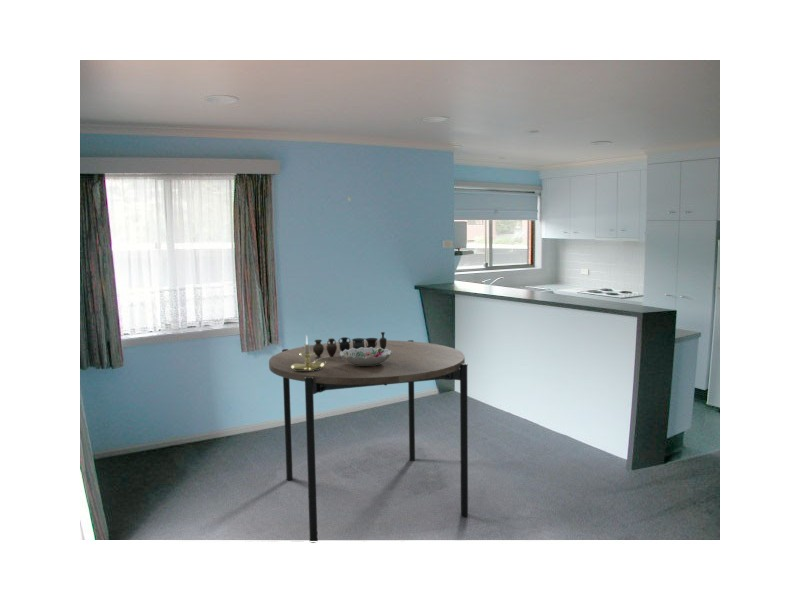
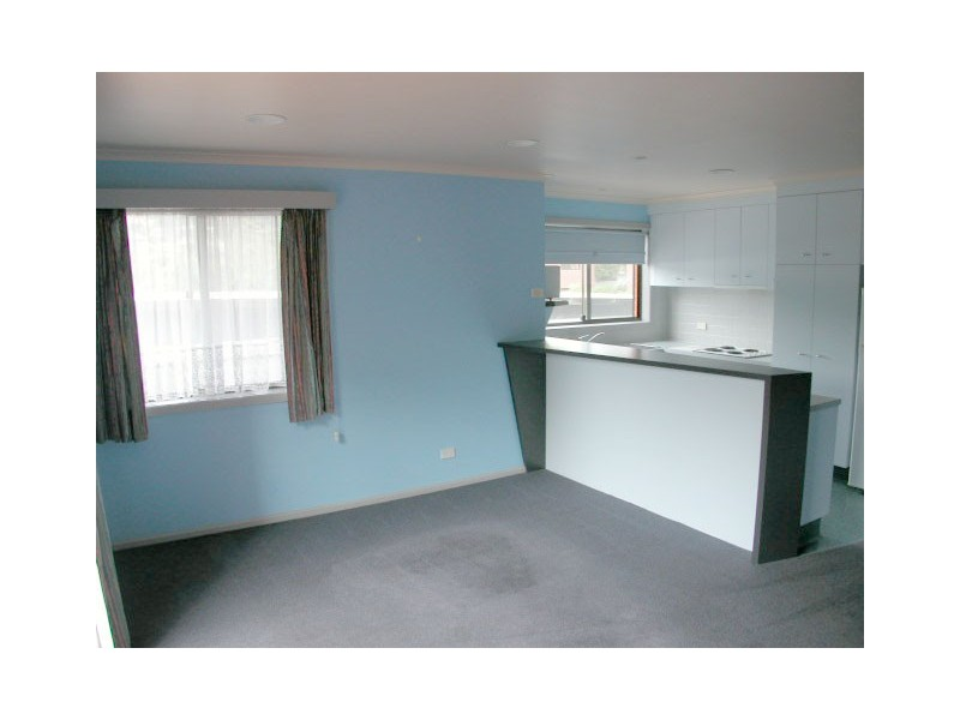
- vase [313,331,388,359]
- candle holder [291,334,329,371]
- dining table [268,339,469,544]
- decorative bowl [340,347,392,365]
